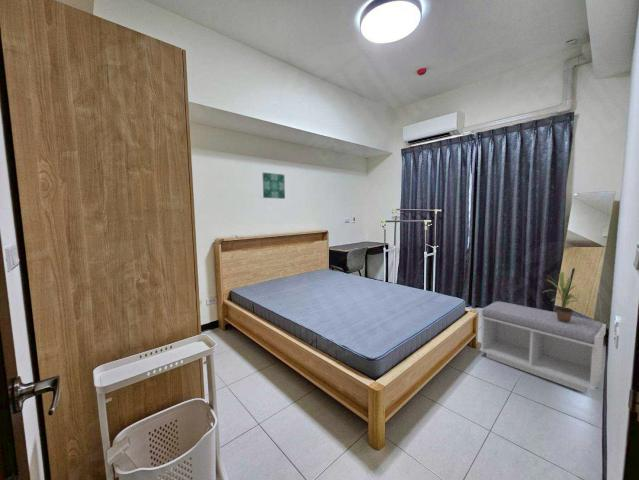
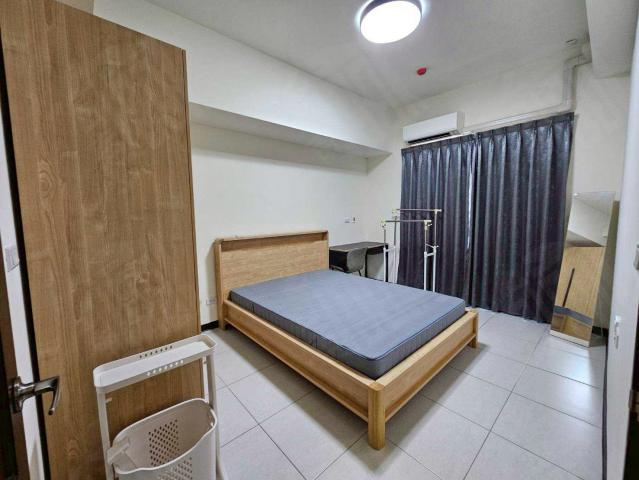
- bench [478,300,607,394]
- wall art [262,172,286,200]
- potted plant [543,270,580,322]
